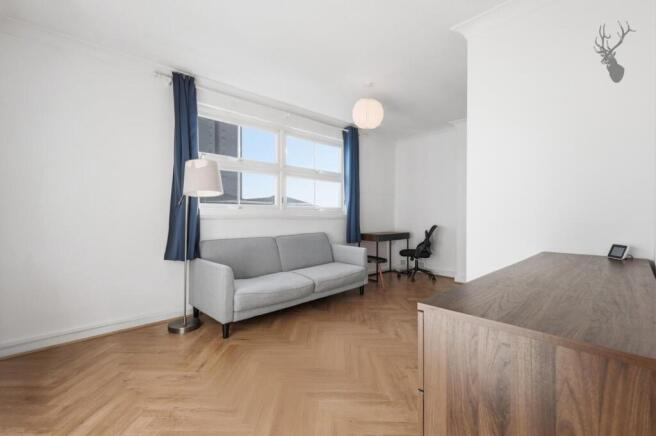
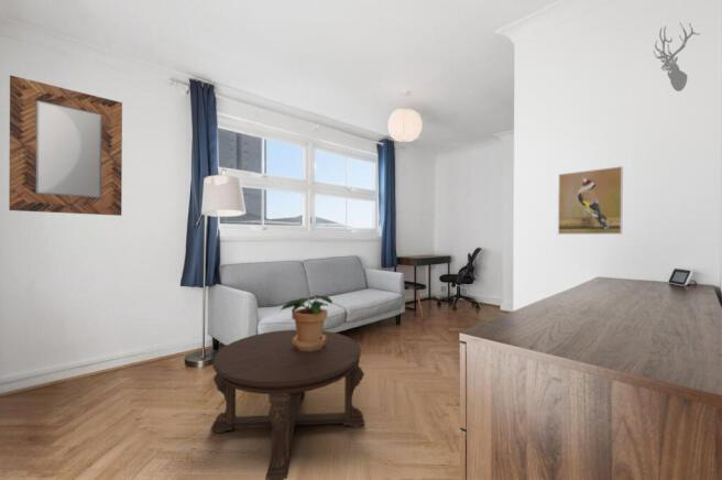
+ potted plant [278,294,333,351]
+ coffee table [209,329,365,480]
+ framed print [557,165,624,236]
+ home mirror [8,74,123,217]
